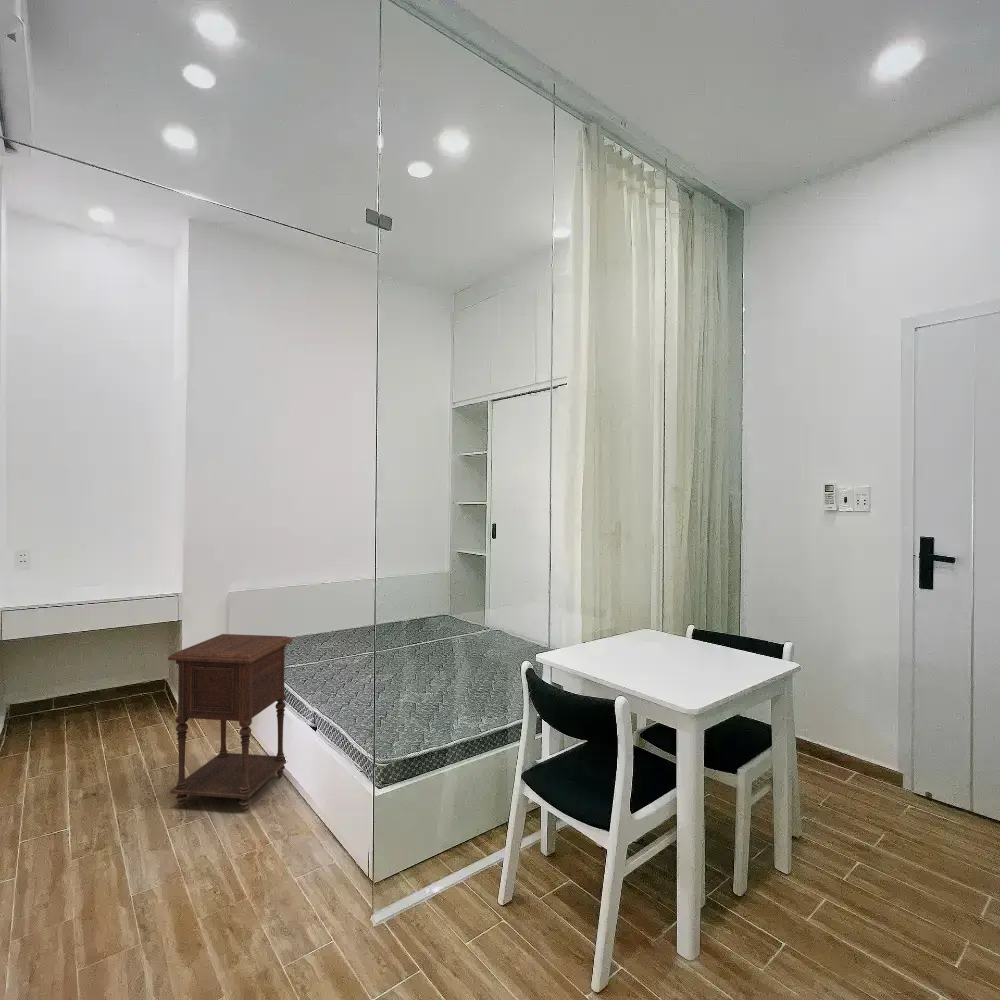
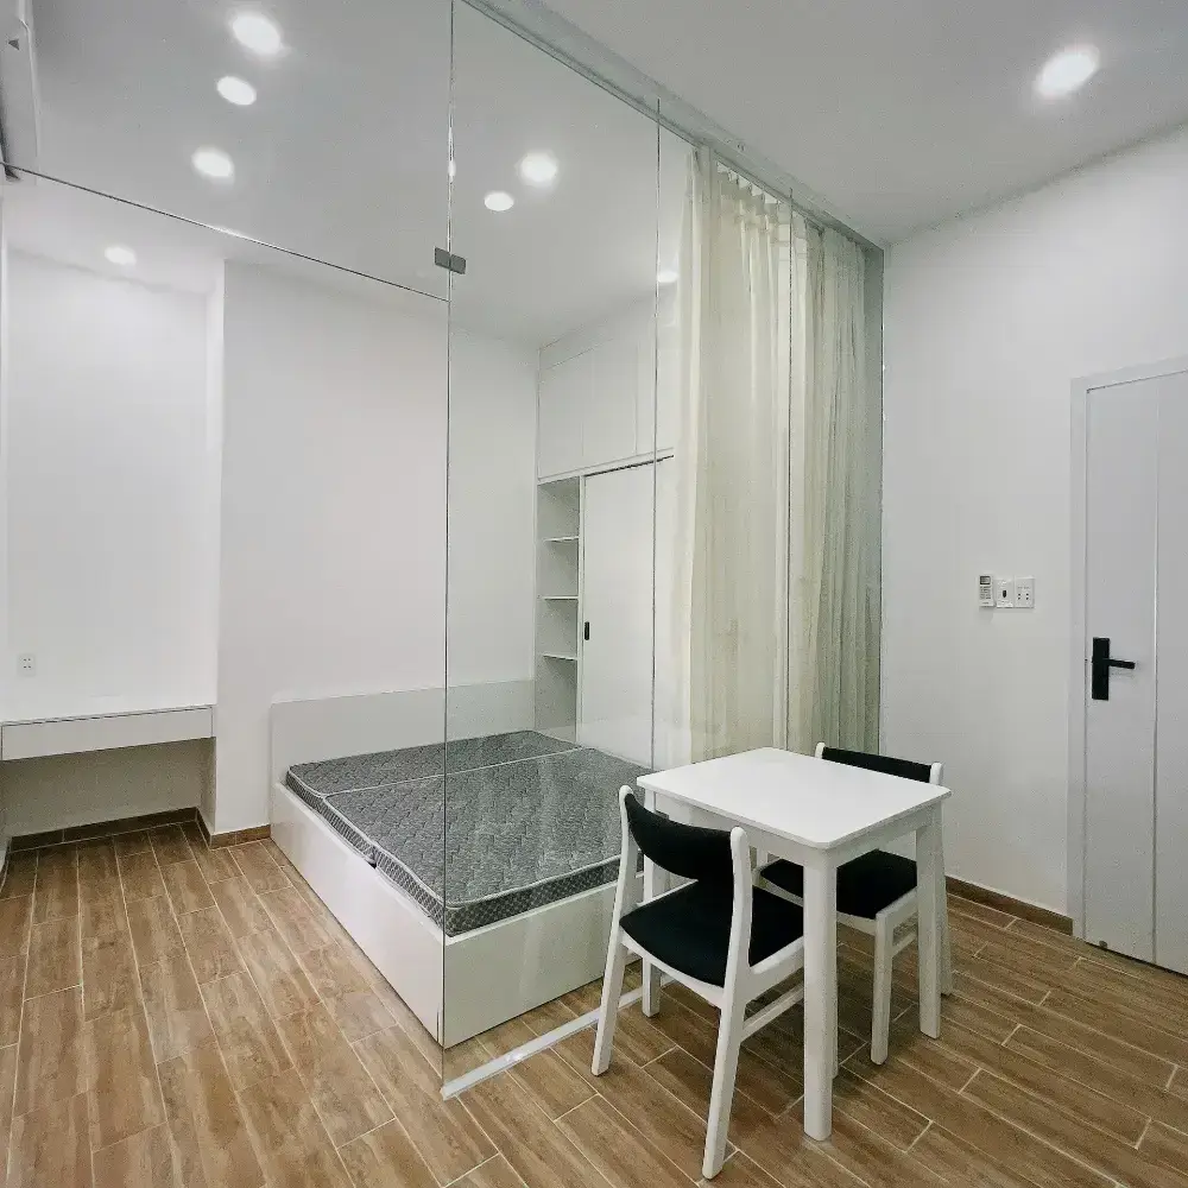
- nightstand [167,633,294,813]
